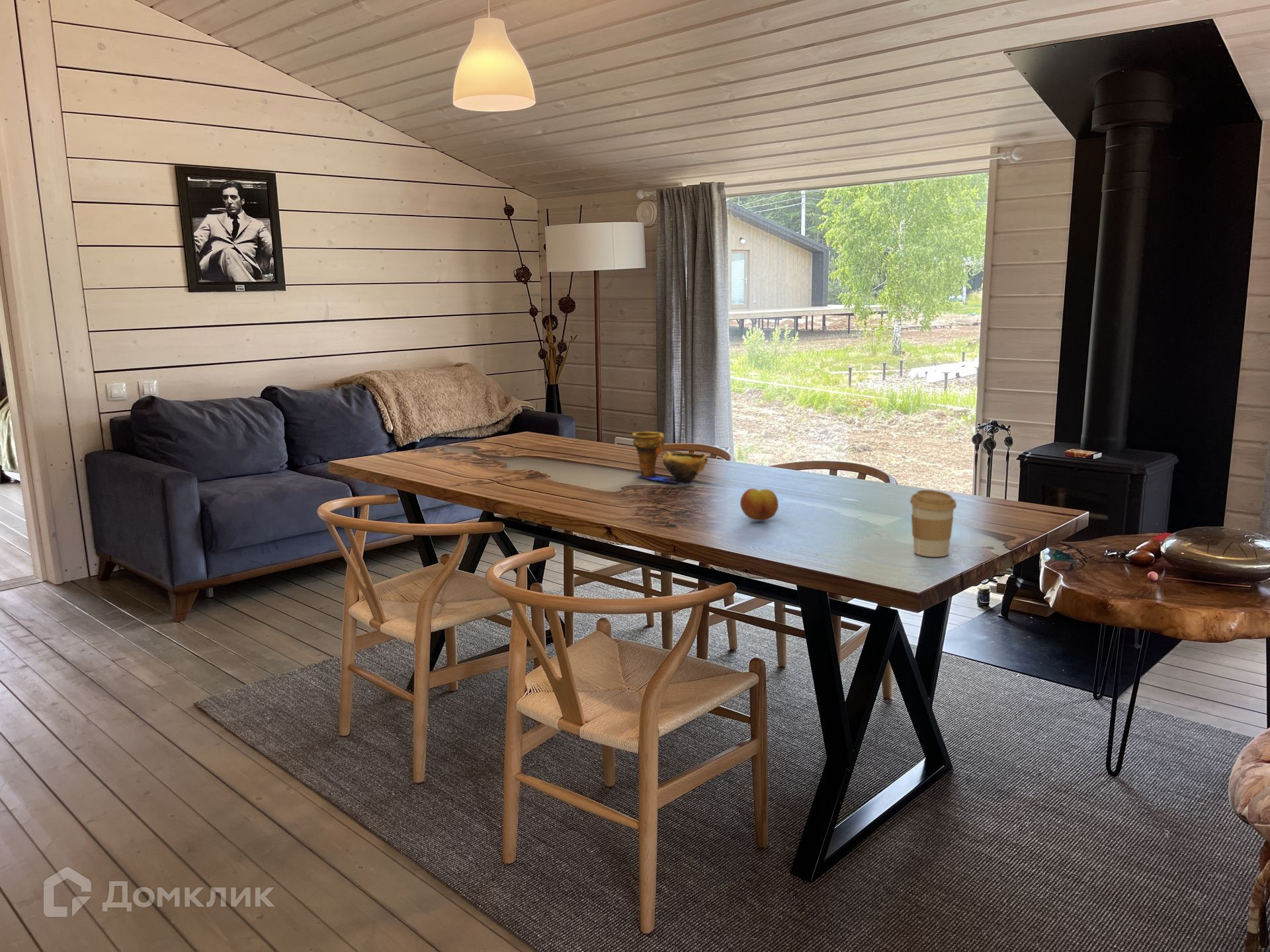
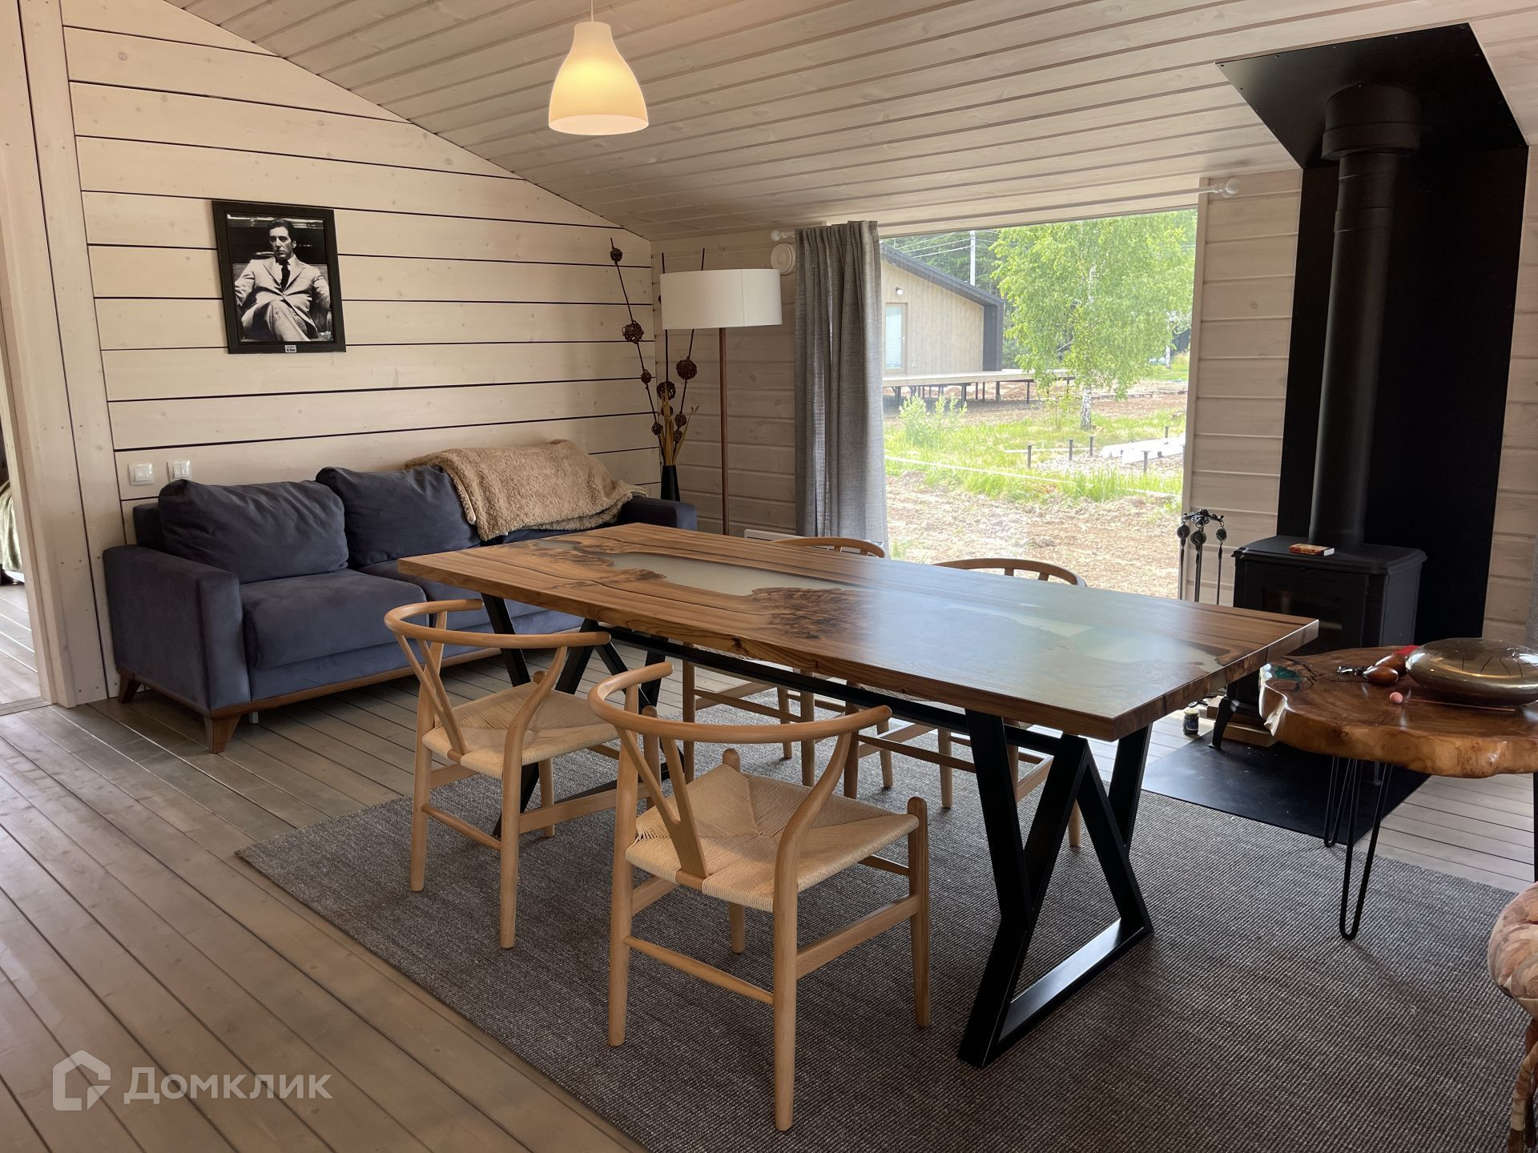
- coffee cup [910,489,957,557]
- fruit [740,488,779,522]
- decorative bowl [632,431,708,485]
